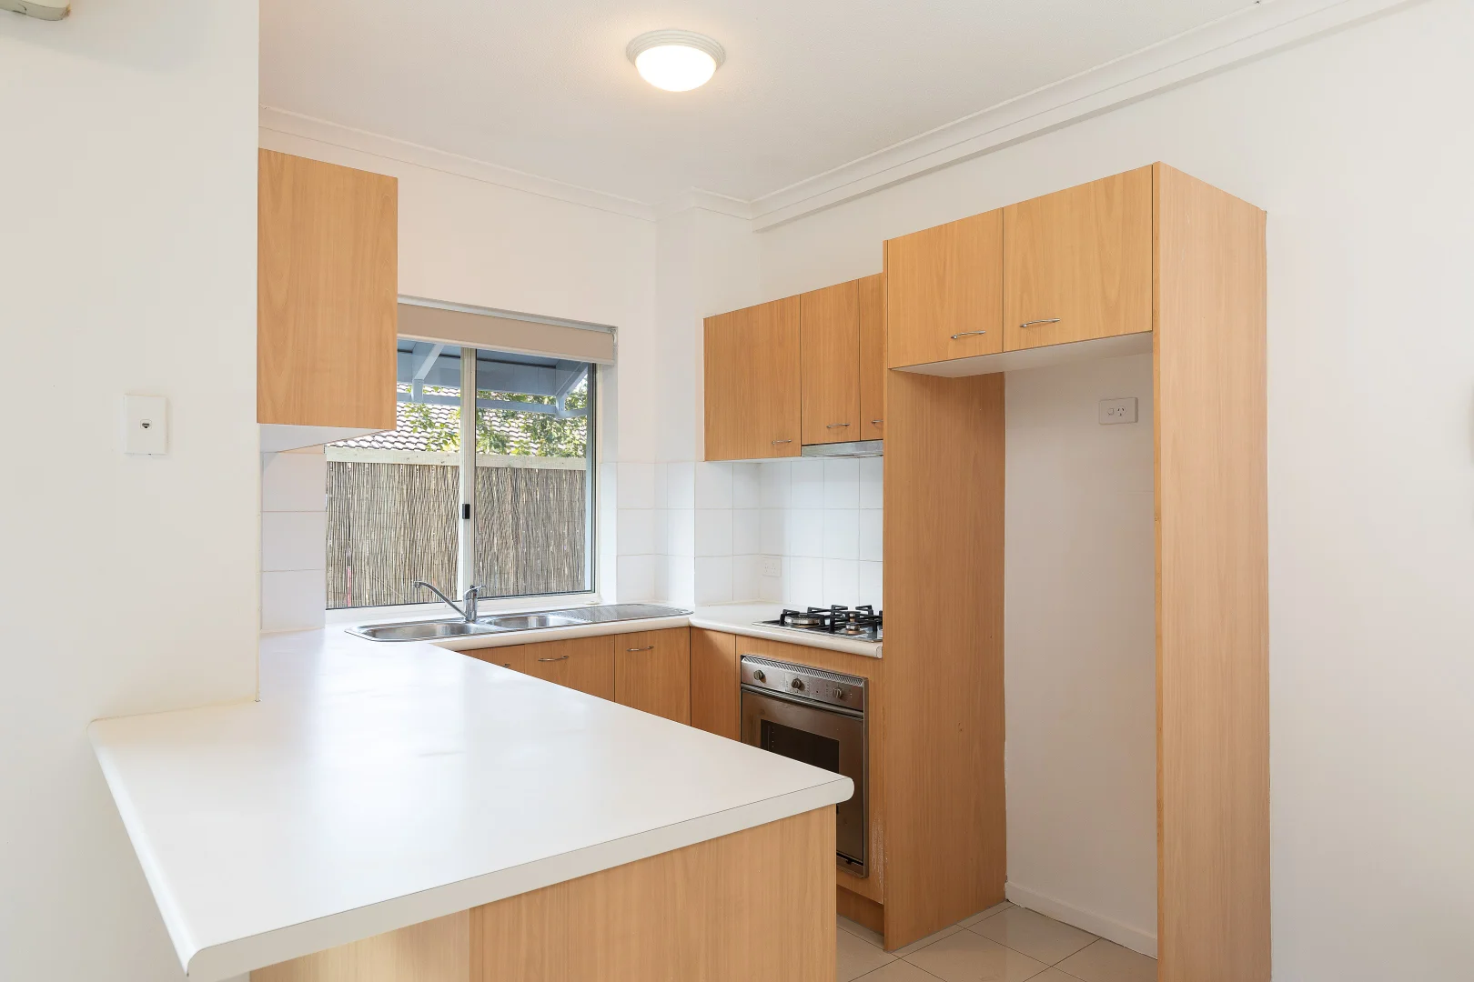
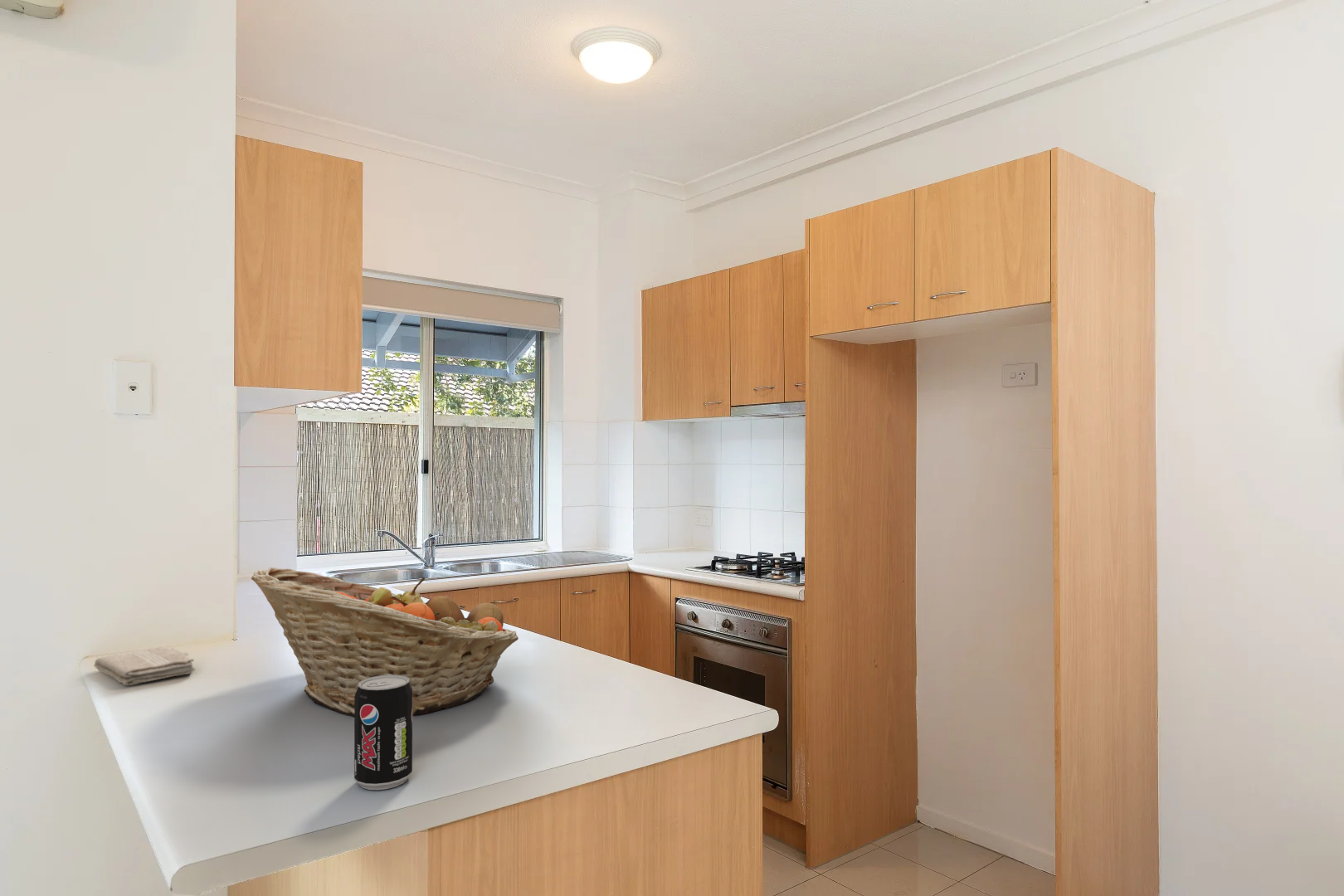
+ fruit basket [251,567,519,717]
+ washcloth [93,645,197,686]
+ beverage can [353,675,413,791]
